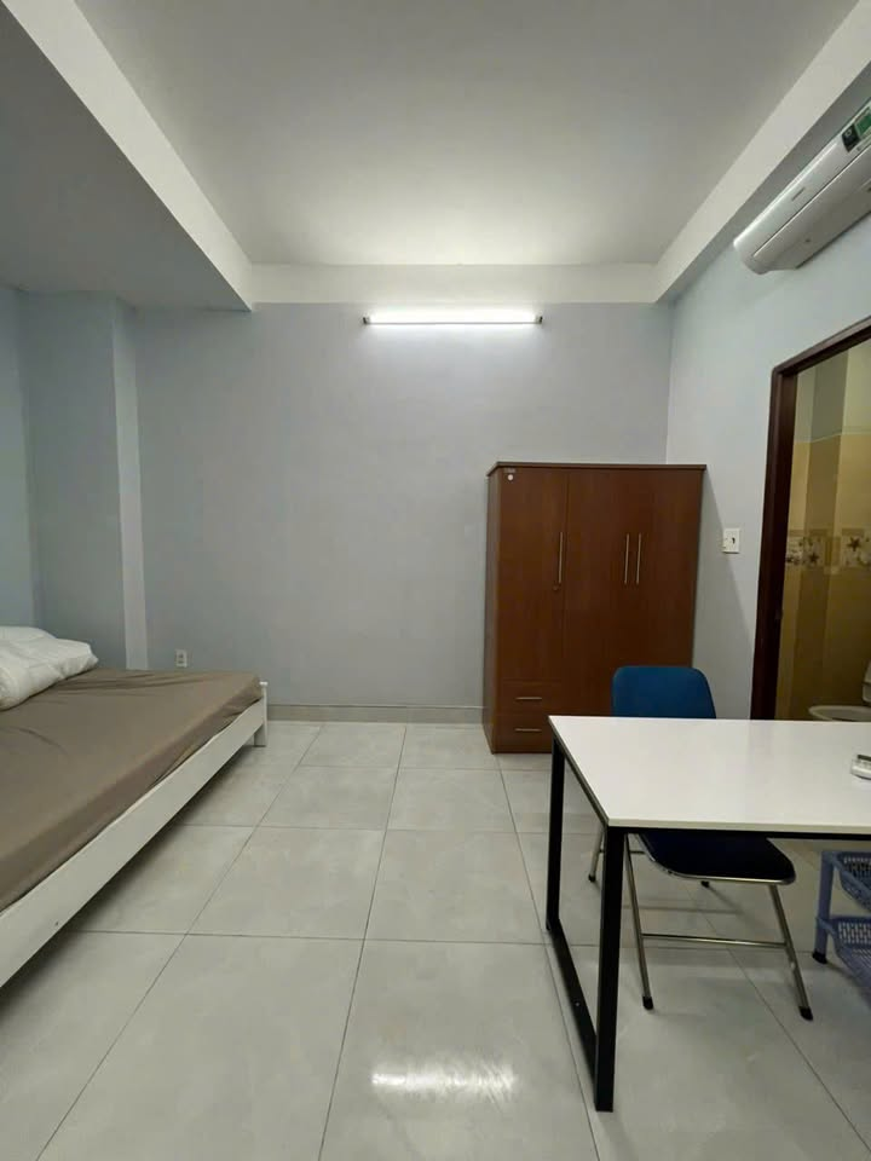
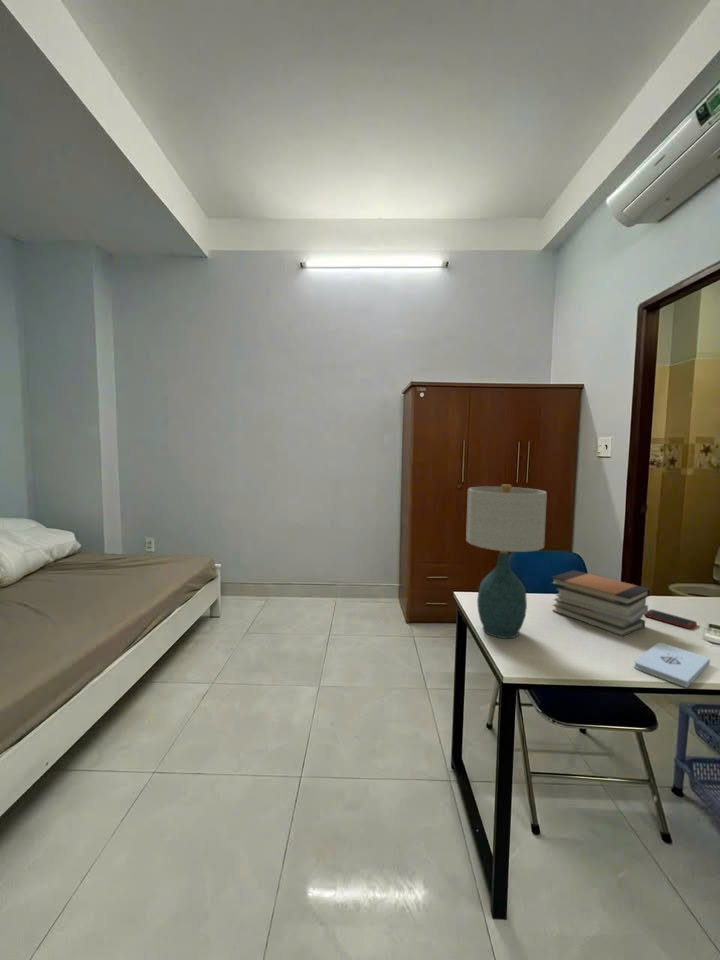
+ book stack [550,569,651,637]
+ cell phone [643,609,698,630]
+ notepad [633,642,711,689]
+ table lamp [465,483,548,639]
